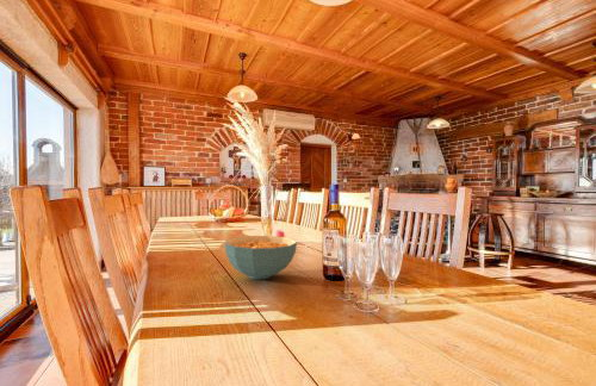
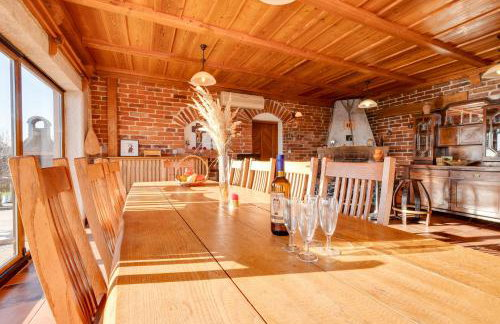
- cereal bowl [224,235,298,280]
